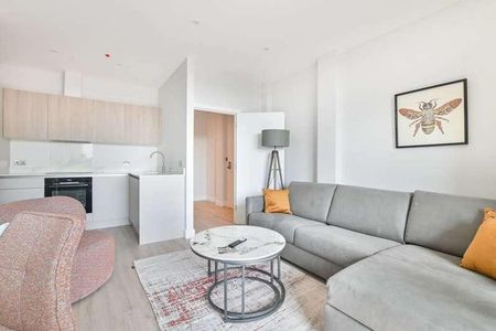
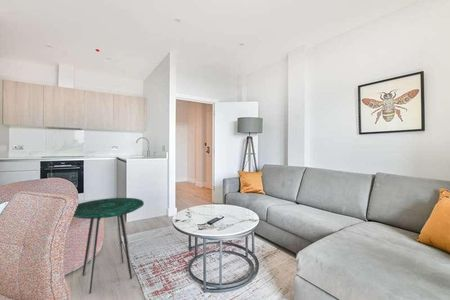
+ side table [72,197,145,295]
